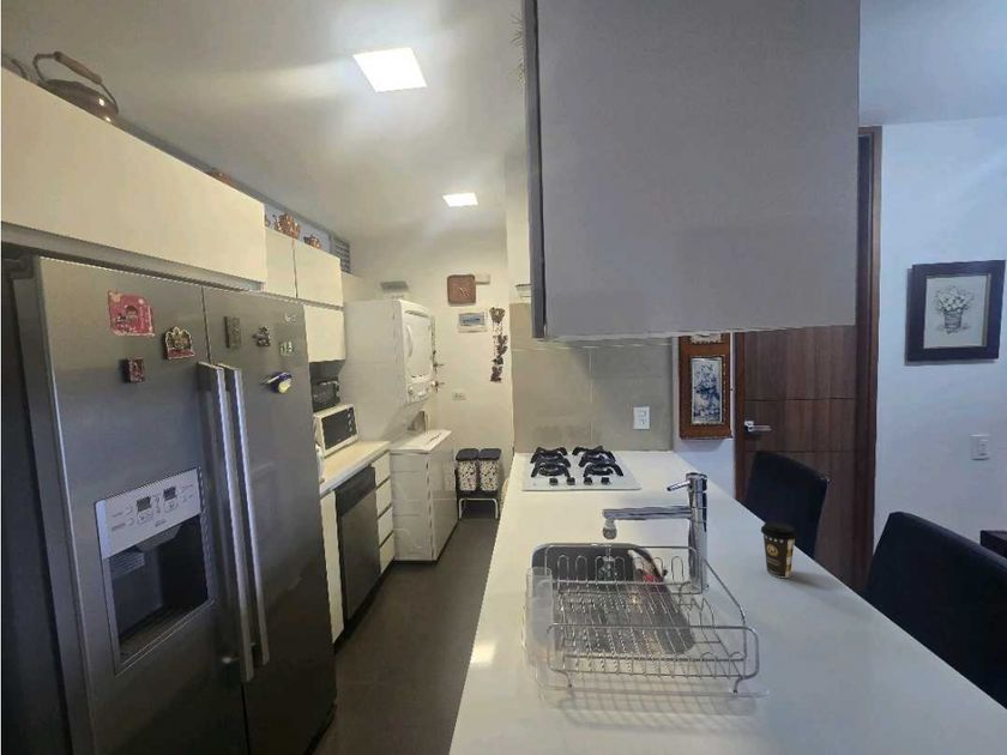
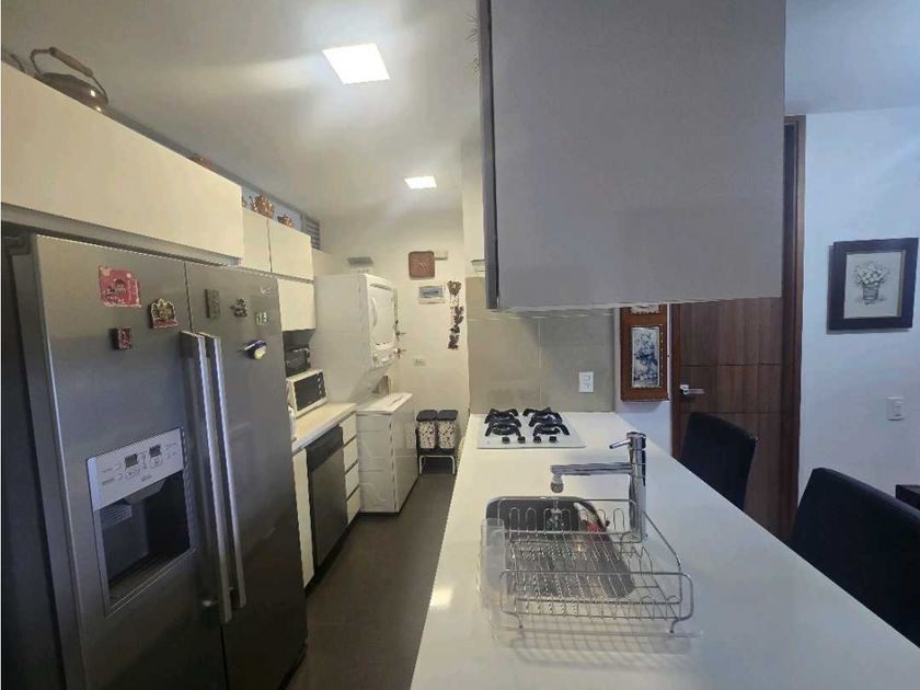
- coffee cup [760,520,798,579]
